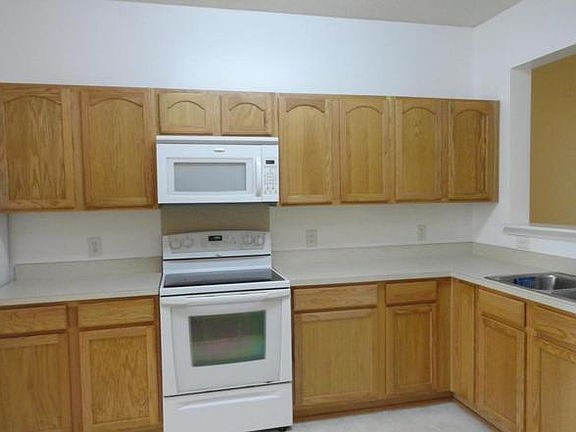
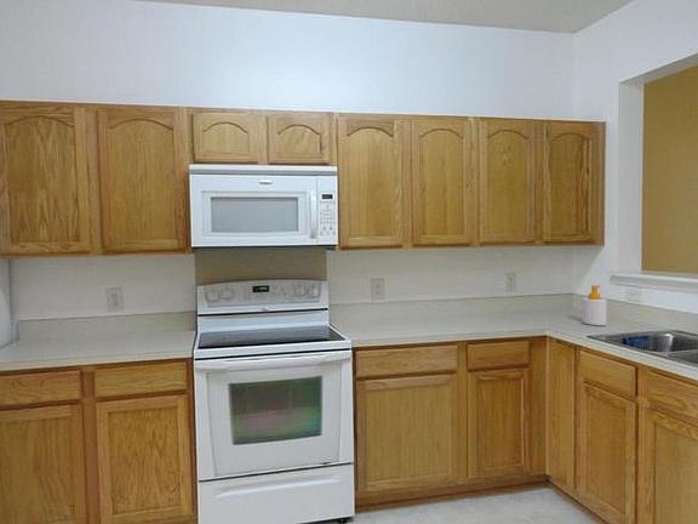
+ soap bottle [582,284,608,326]
